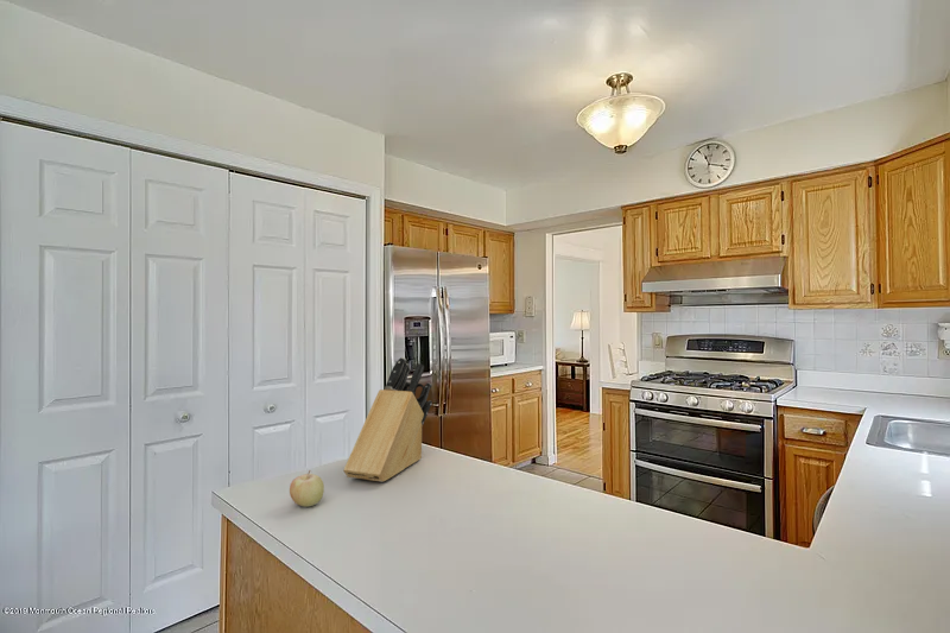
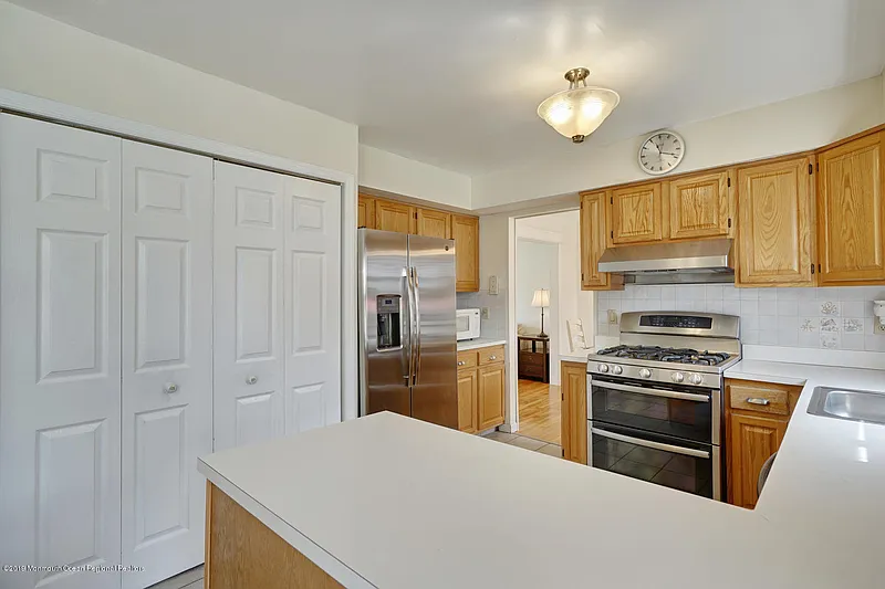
- knife block [342,356,433,483]
- fruit [289,469,325,508]
